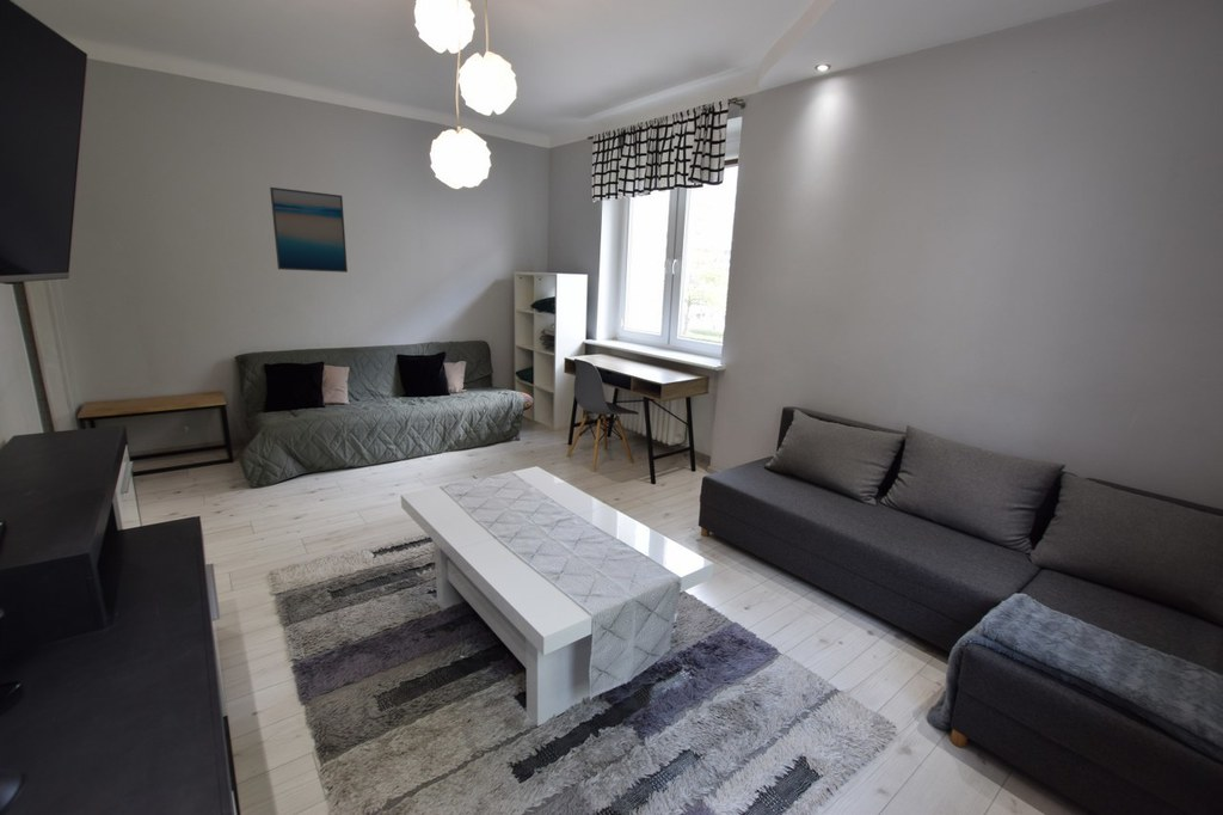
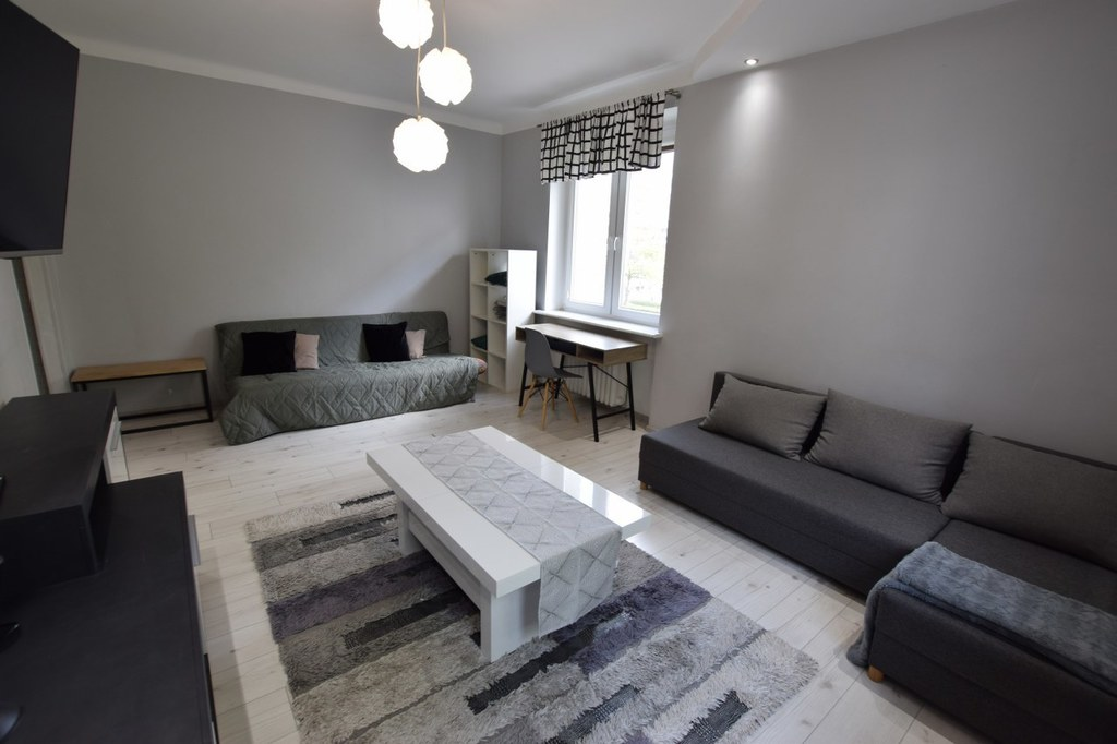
- wall art [269,186,349,274]
